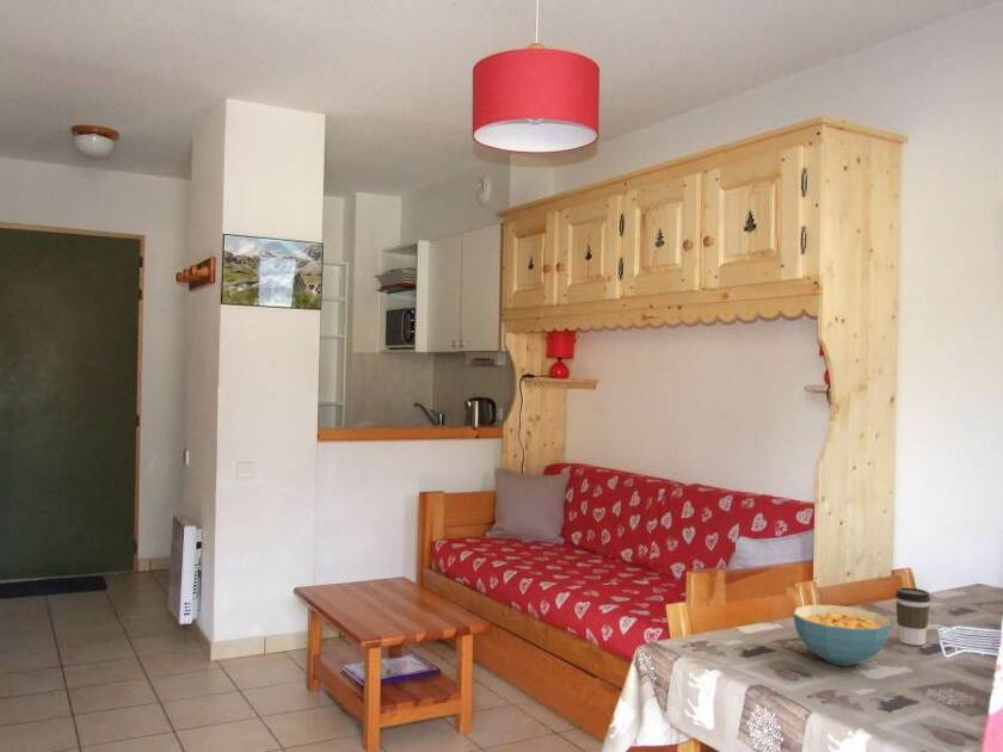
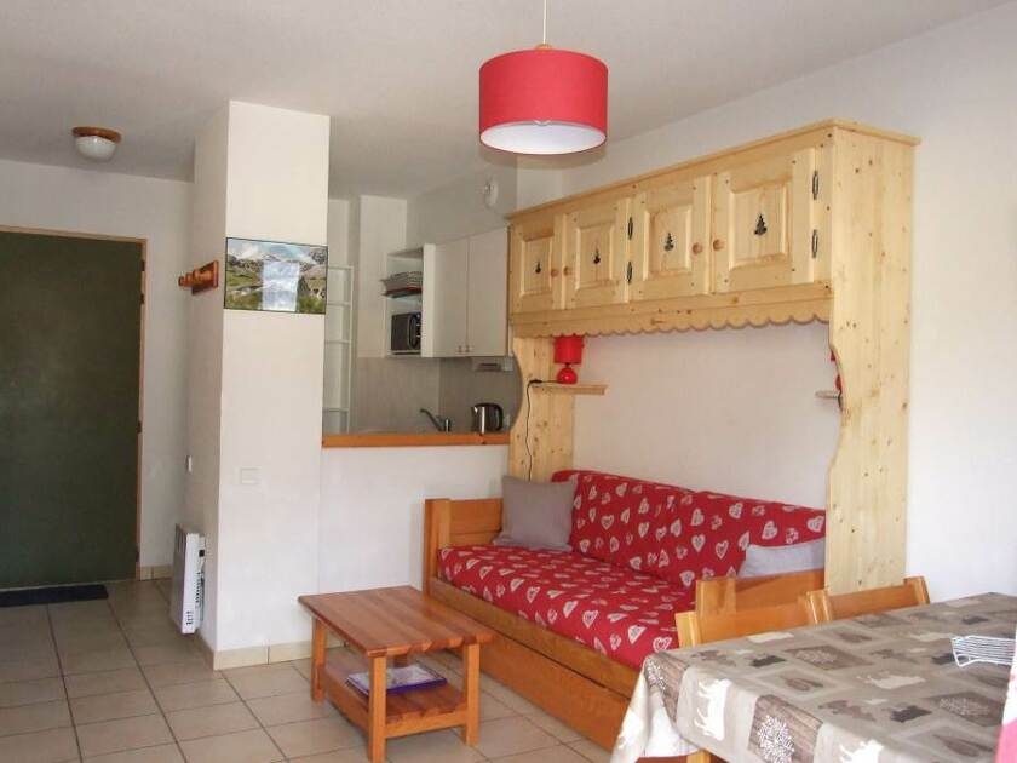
- cereal bowl [792,604,891,667]
- coffee cup [894,586,931,647]
